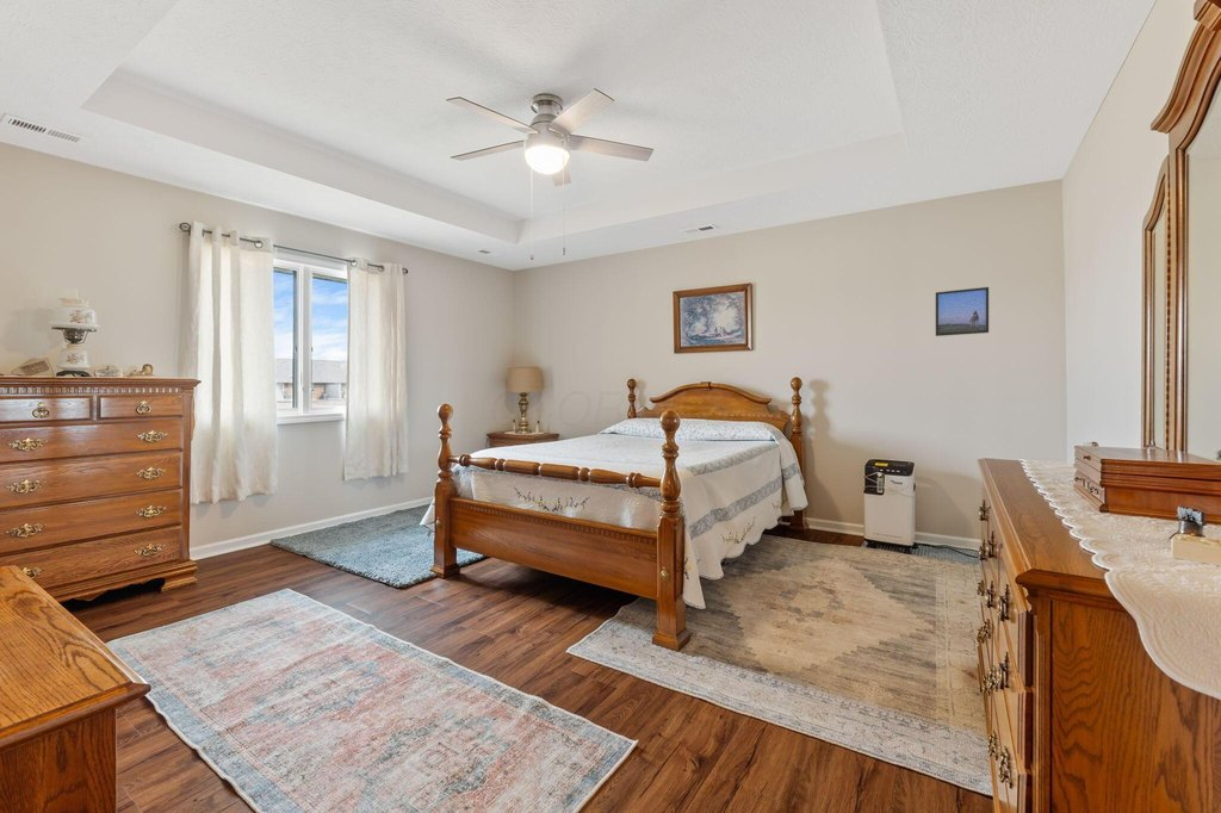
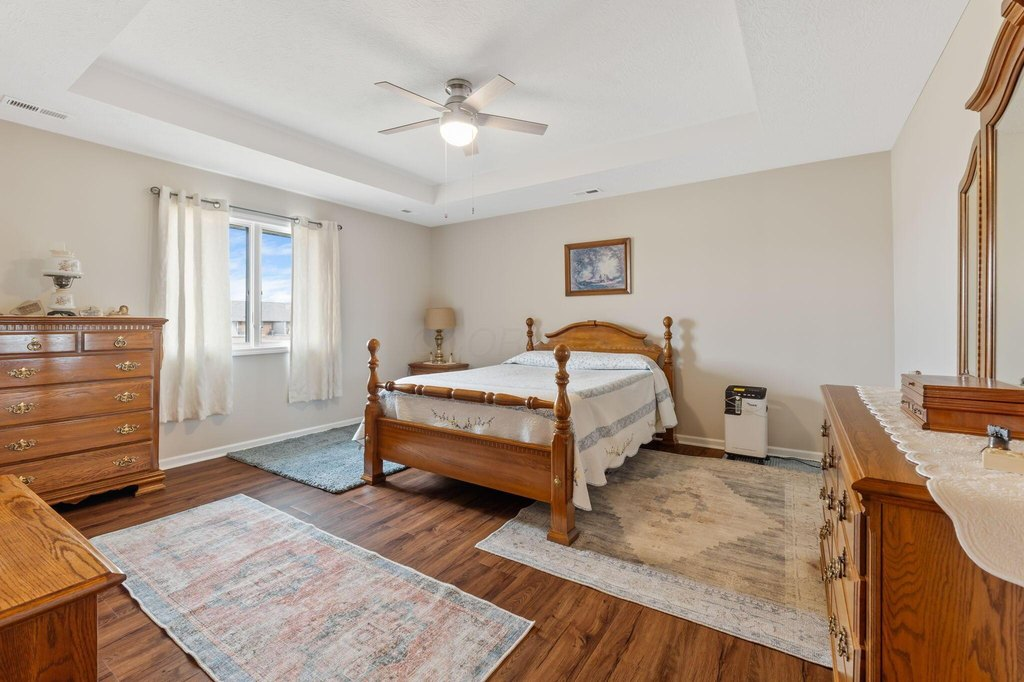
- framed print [935,286,990,337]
